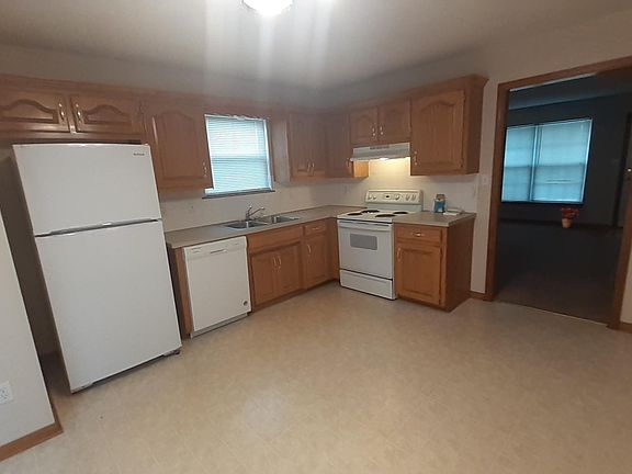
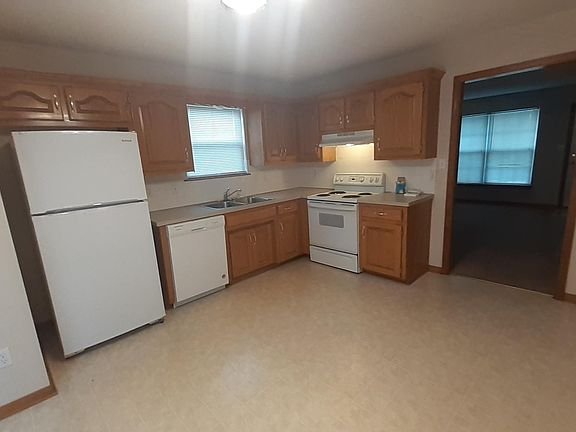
- potted plant [558,206,580,228]
